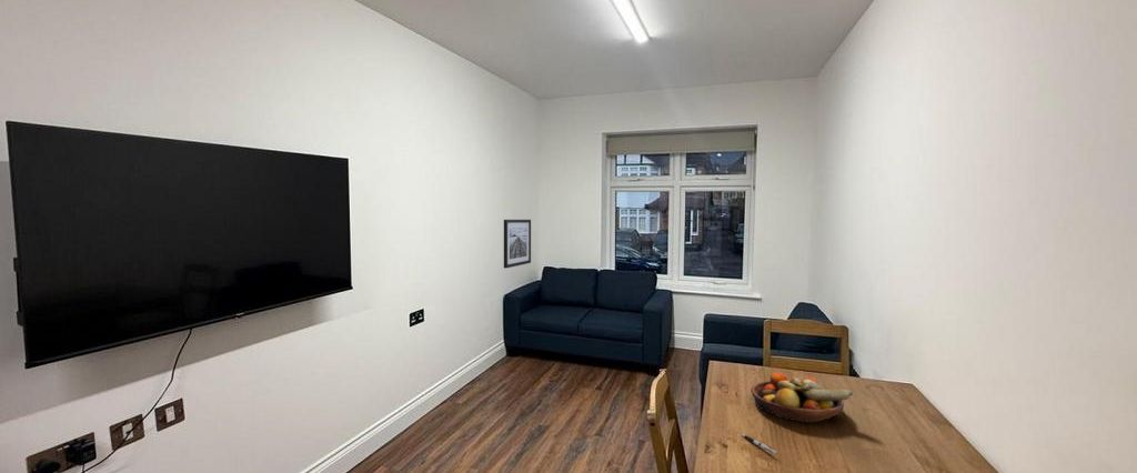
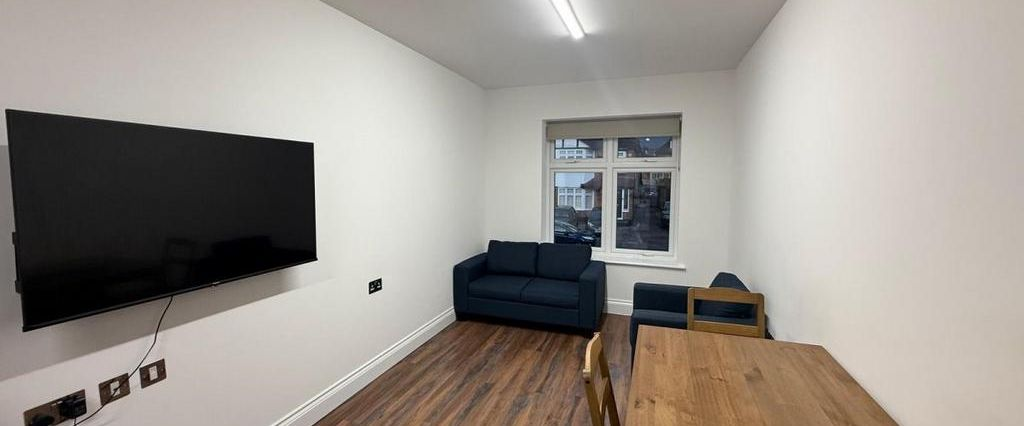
- pen [741,433,778,456]
- wall art [503,219,532,270]
- fruit bowl [749,372,854,424]
